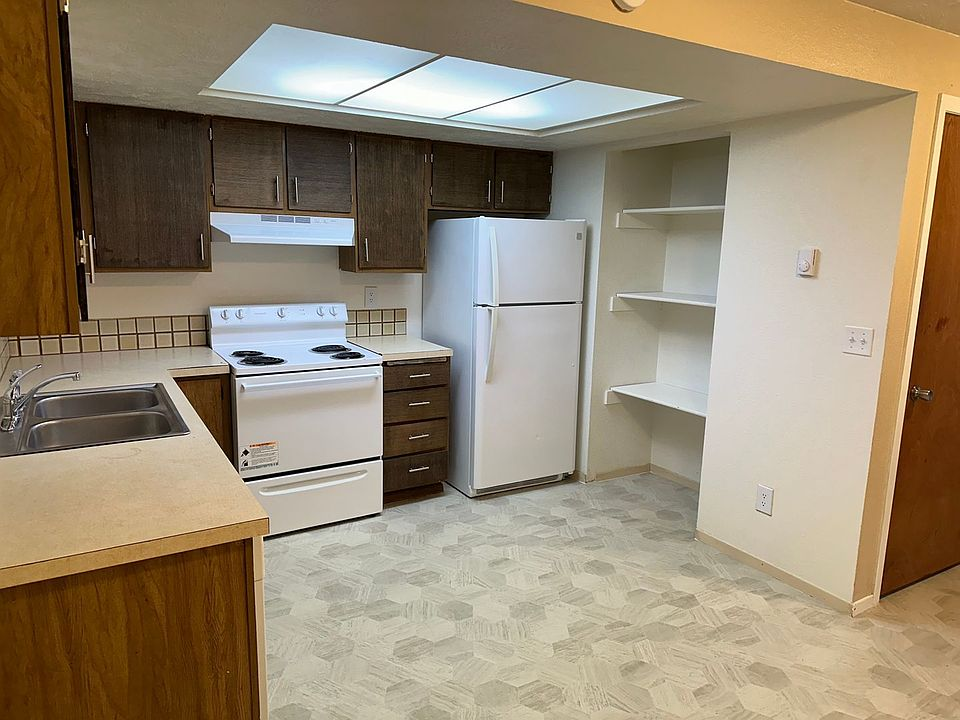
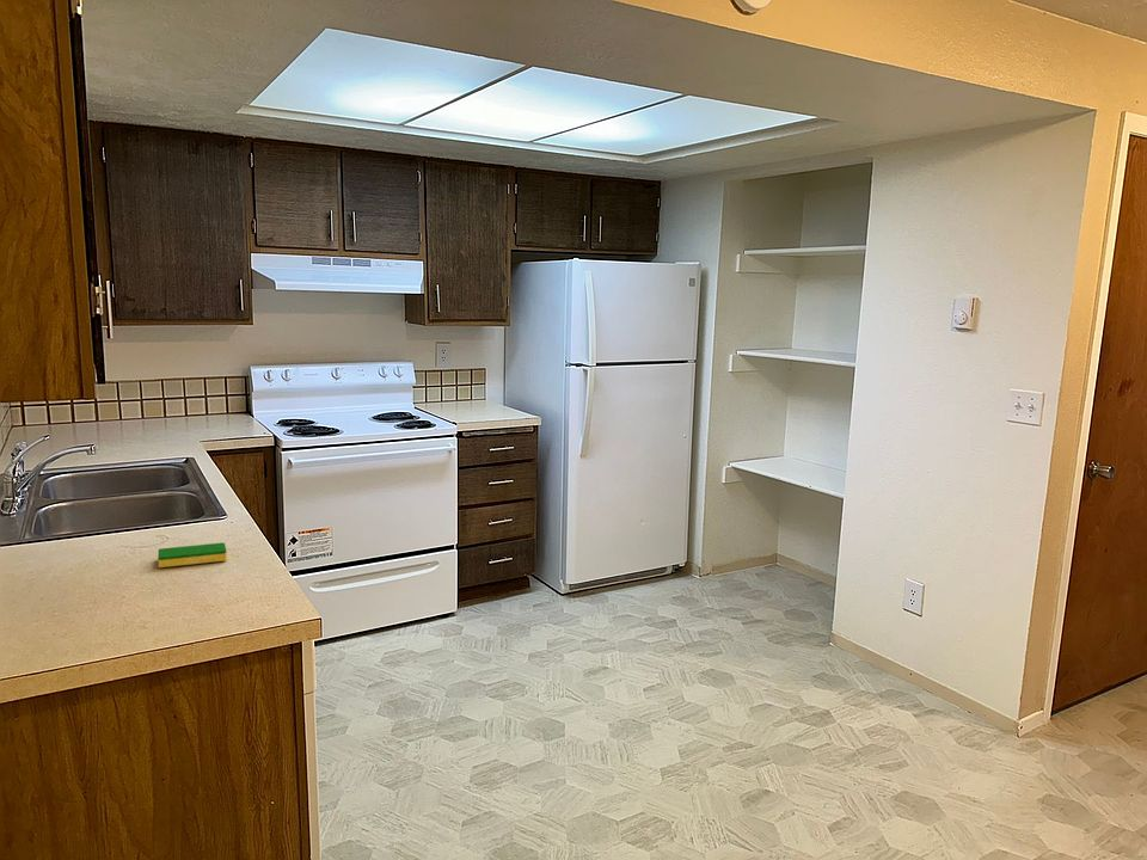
+ dish sponge [157,541,228,569]
